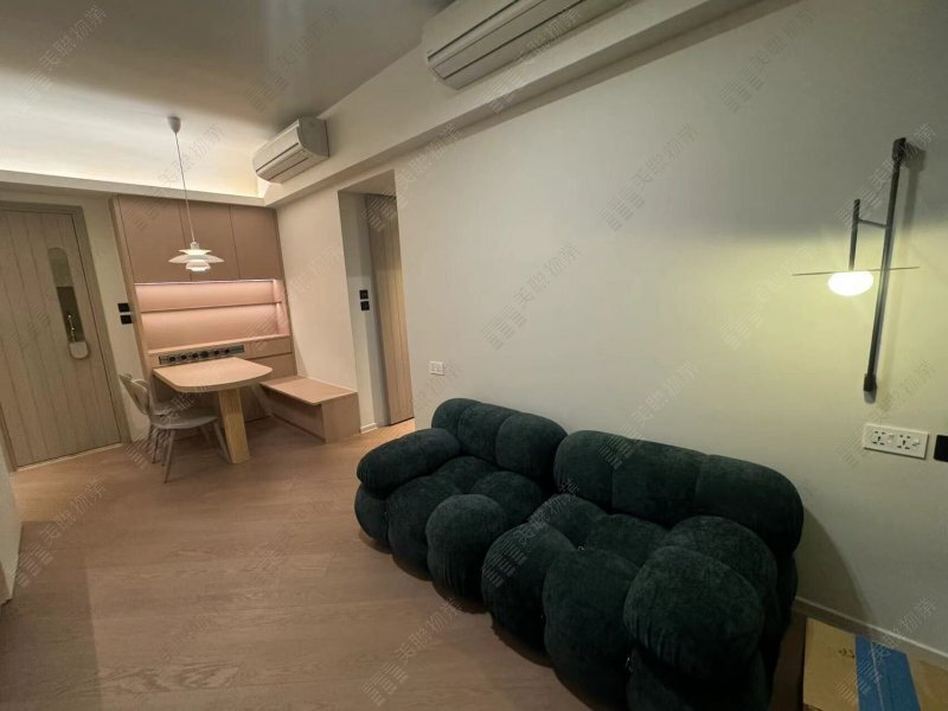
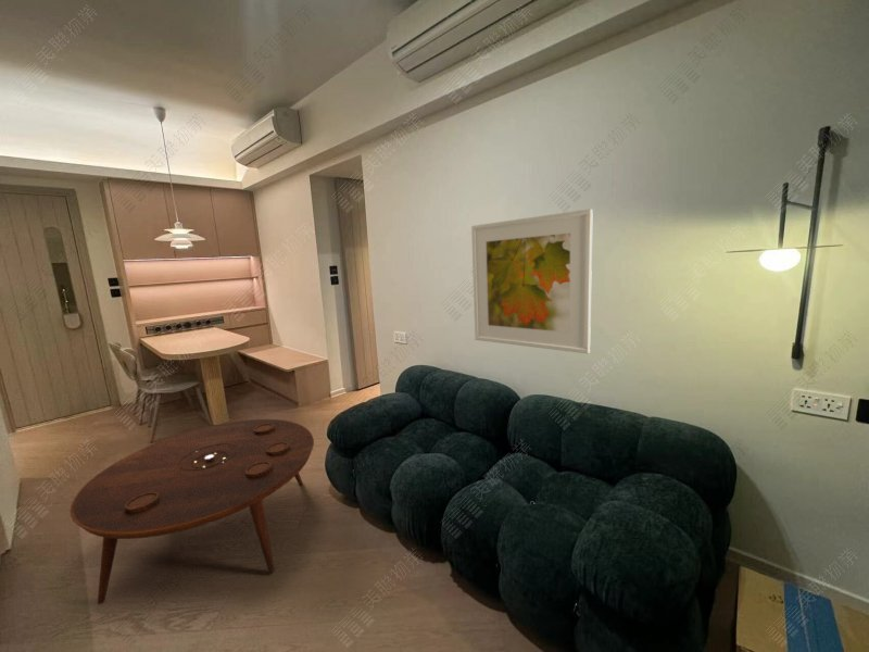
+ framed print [470,208,594,354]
+ coffee table [70,418,315,605]
